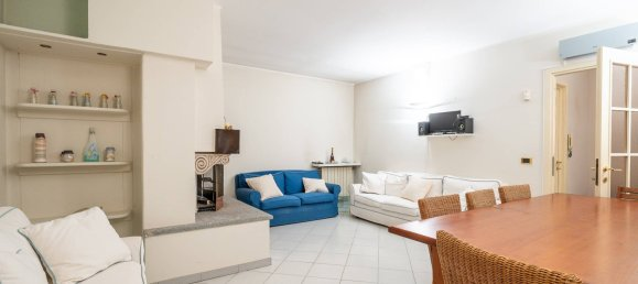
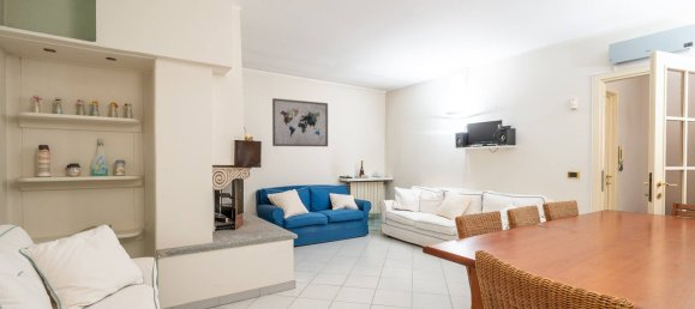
+ wall art [271,97,329,147]
